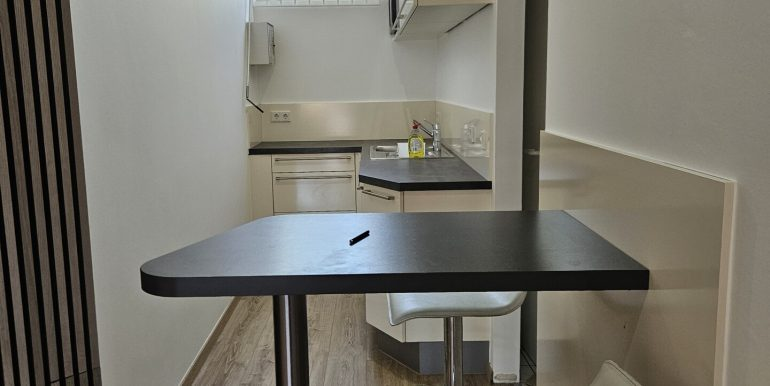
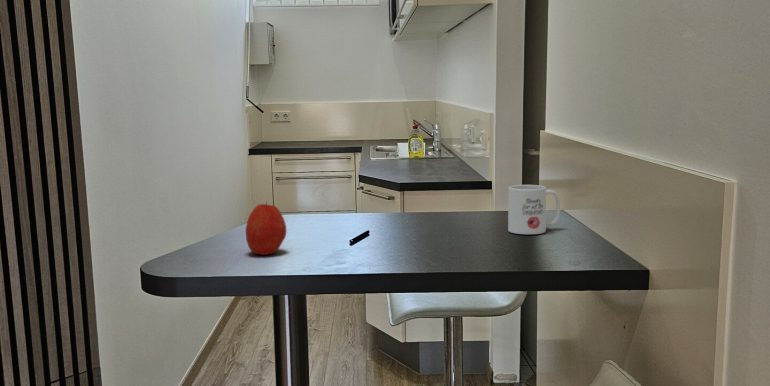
+ mug [507,184,561,235]
+ apple [245,200,288,256]
